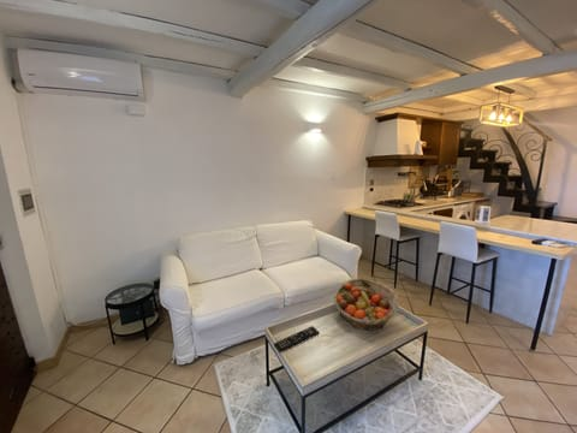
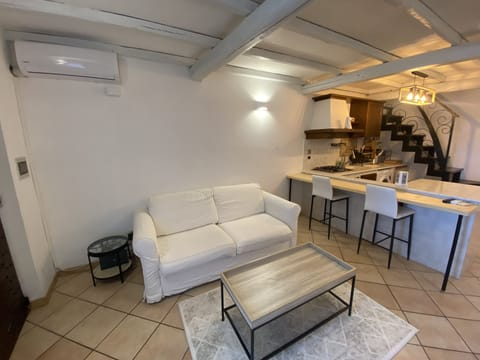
- fruit basket [333,278,400,331]
- remote control [273,325,321,354]
